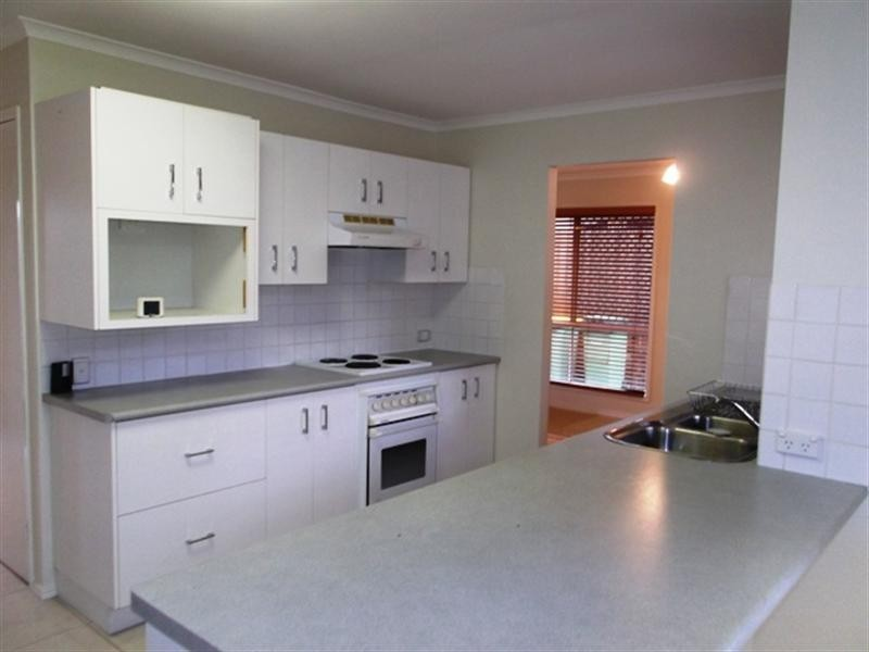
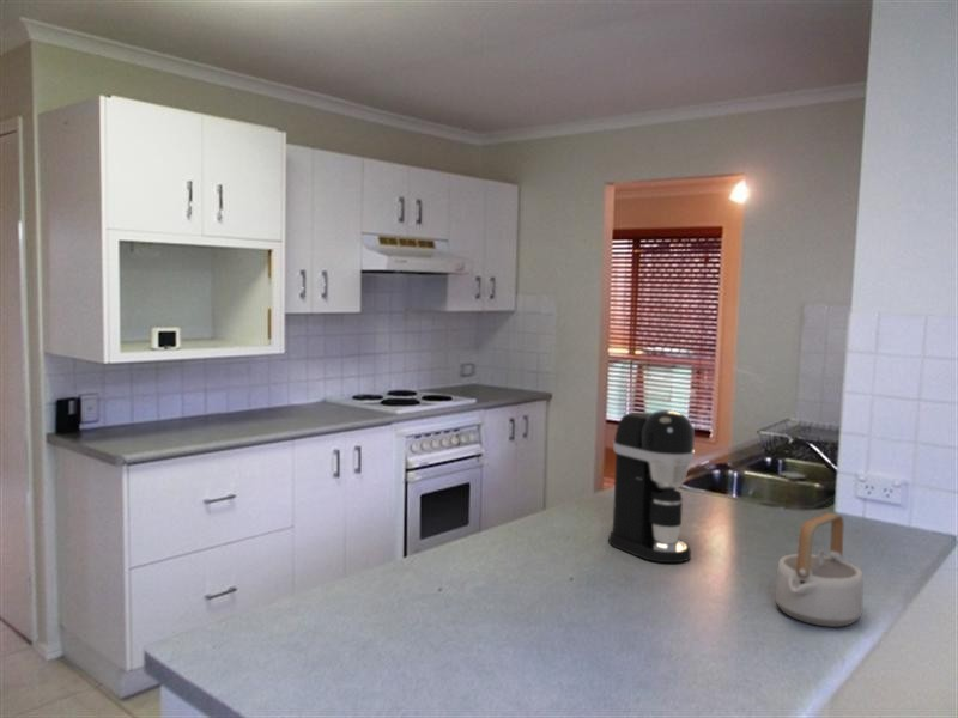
+ coffee maker [607,409,696,564]
+ teapot [774,511,863,628]
